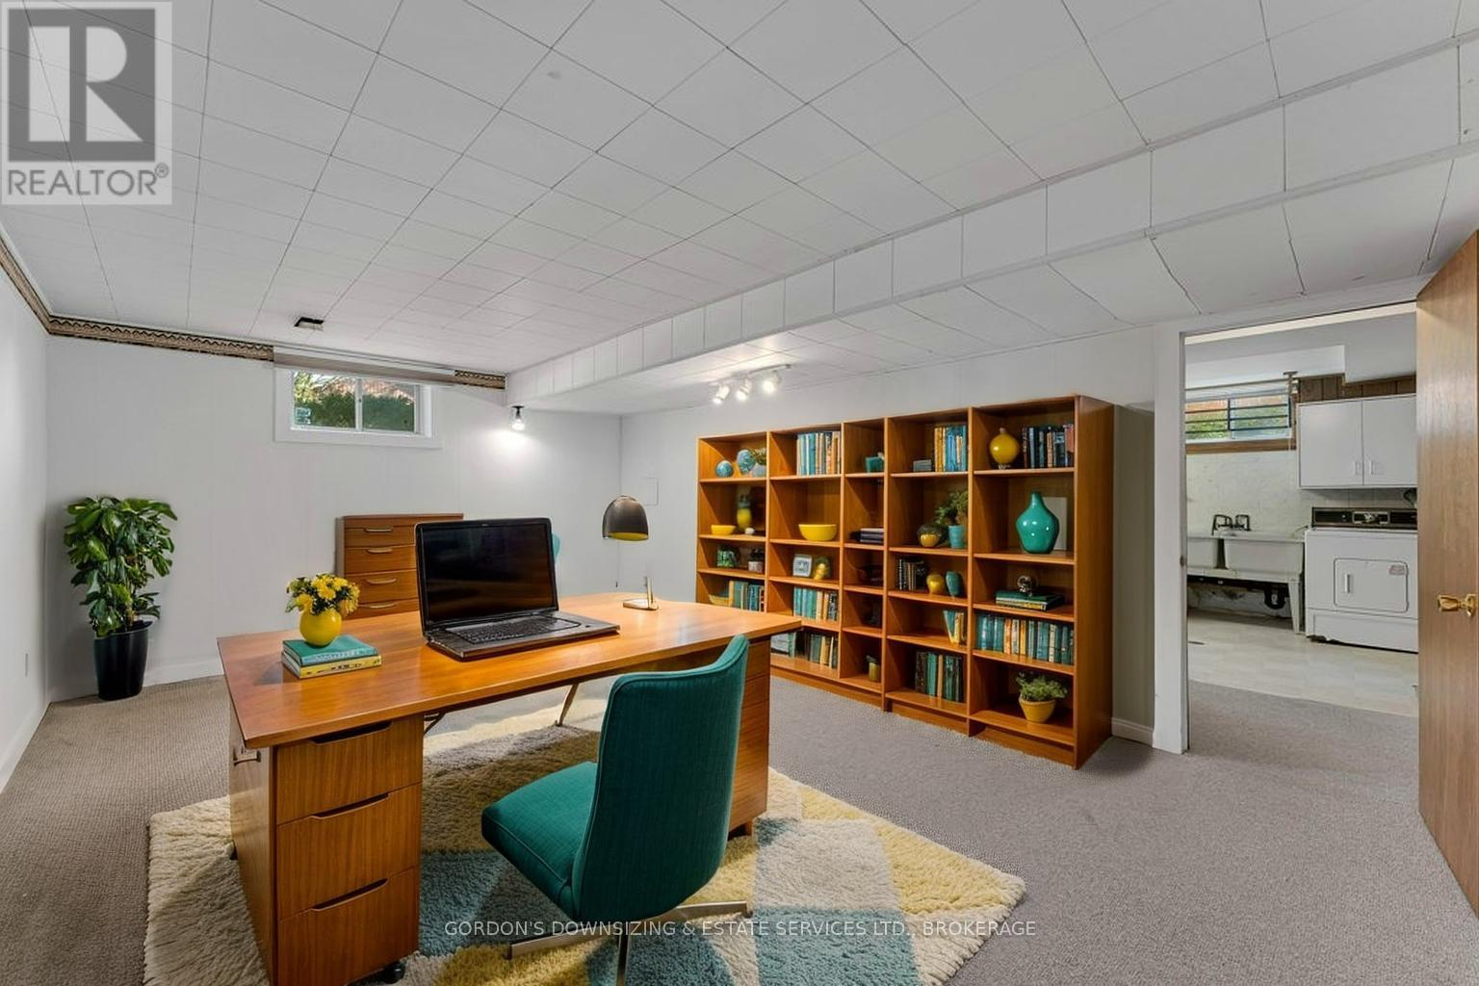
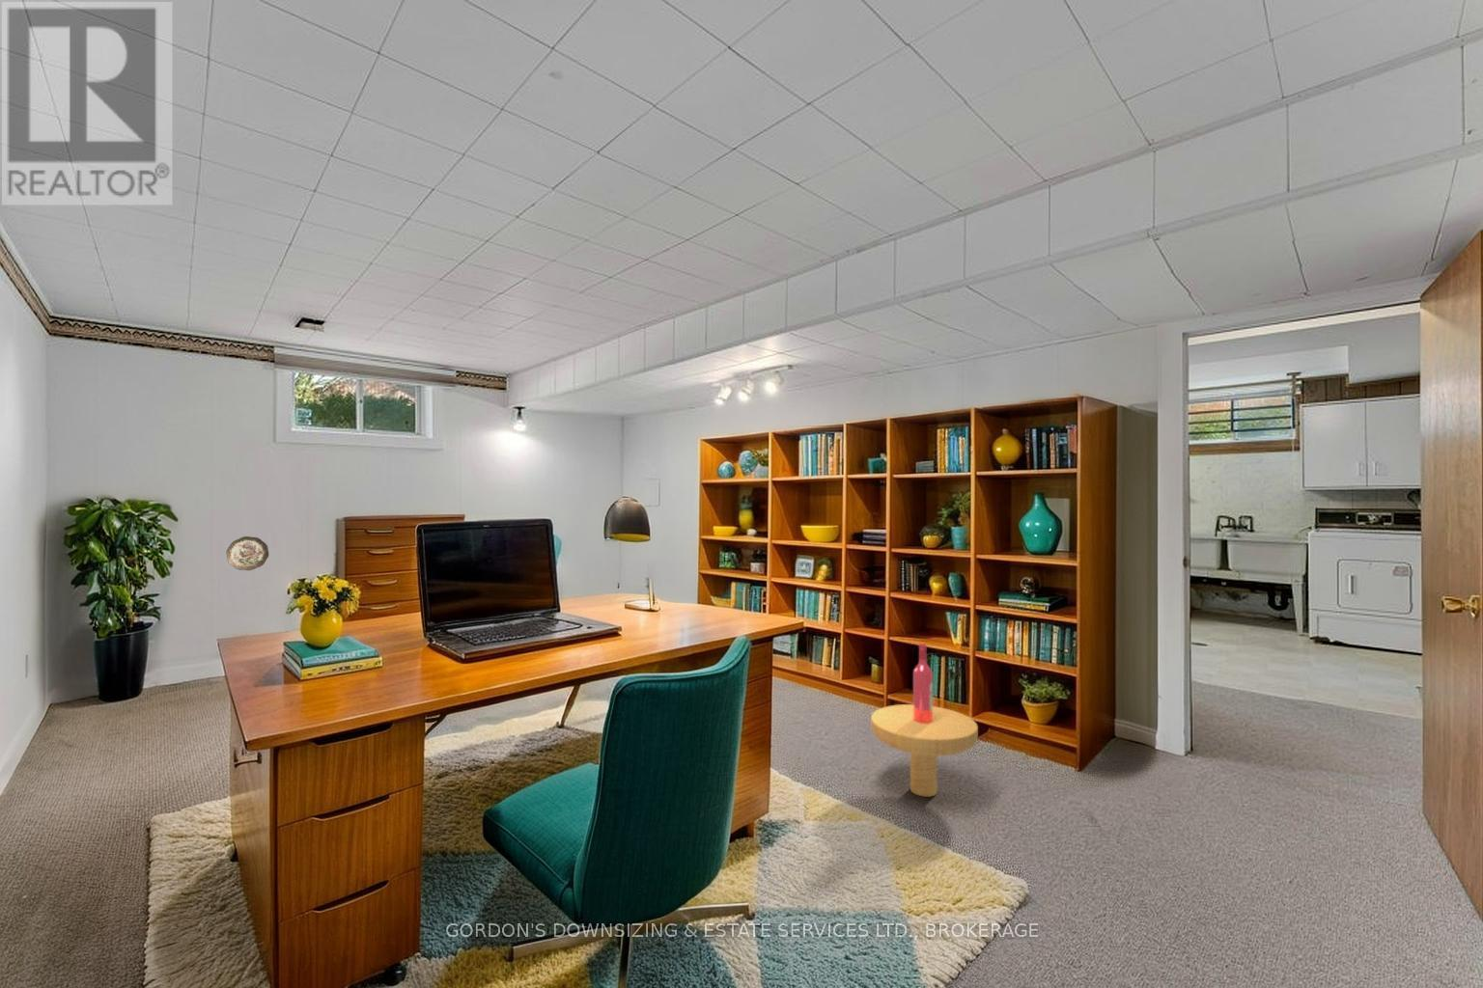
+ decorative plate [225,536,269,571]
+ side table [869,643,979,798]
